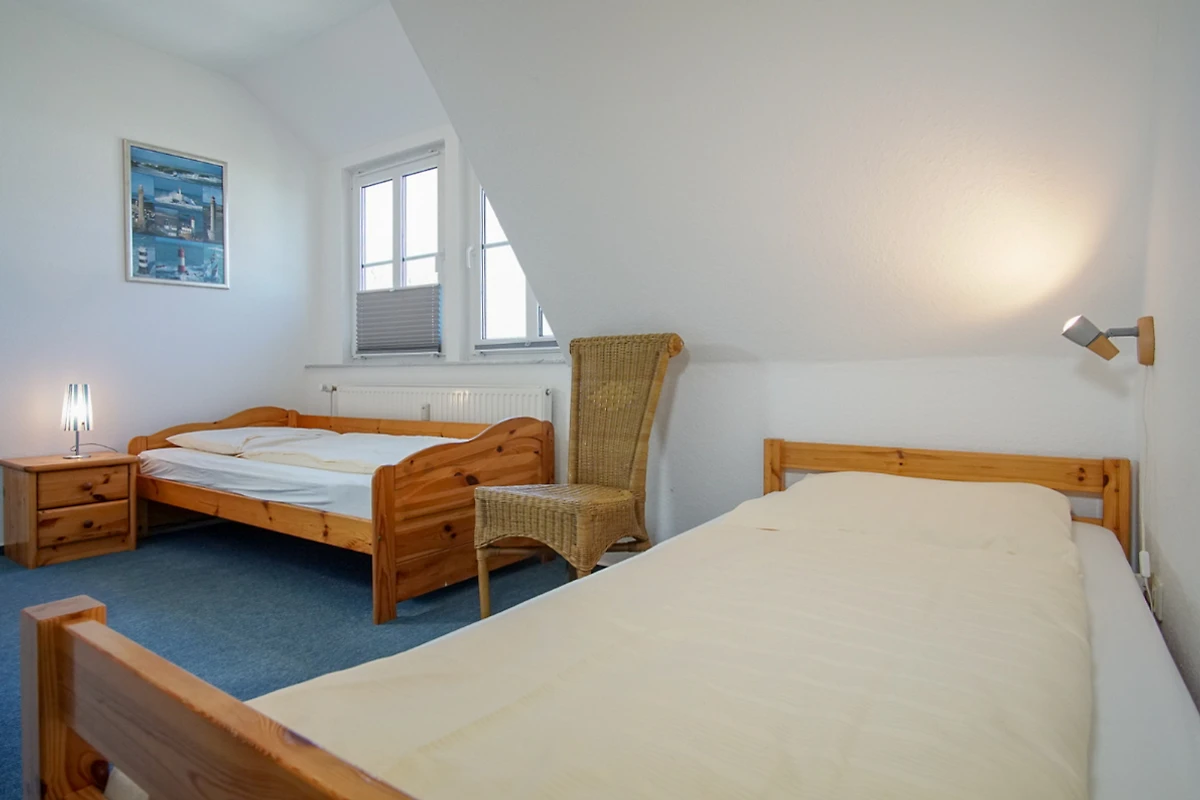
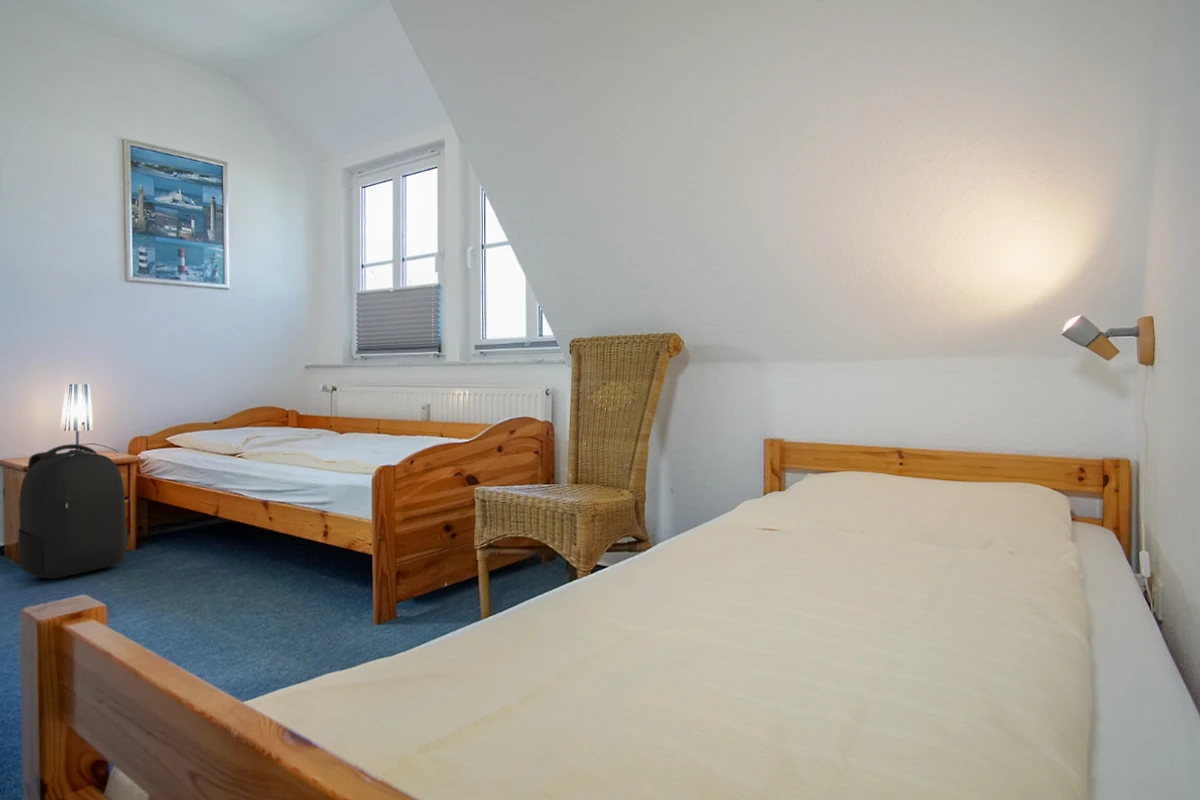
+ backpack [17,443,129,580]
